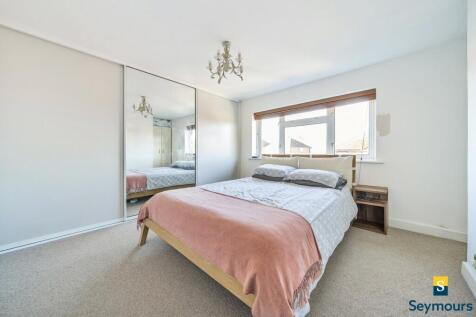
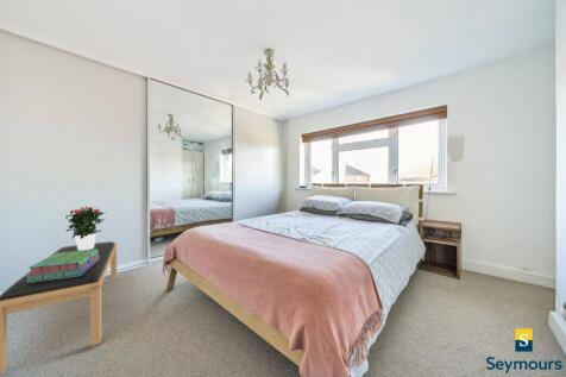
+ potted flower [64,205,107,250]
+ stack of books [26,250,99,282]
+ bench [0,240,118,376]
